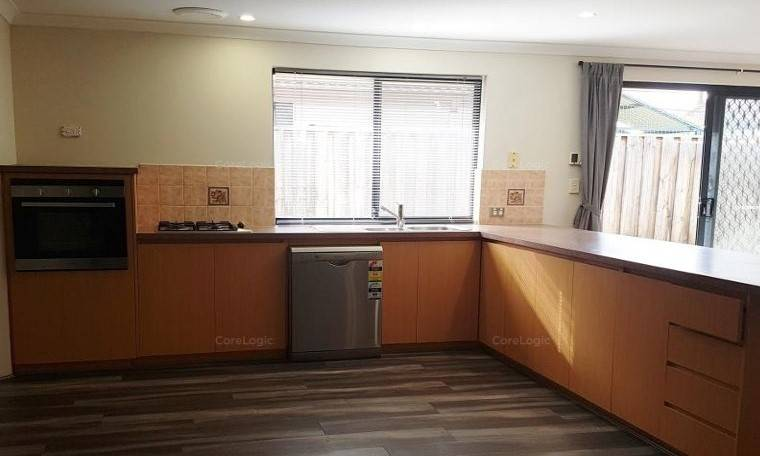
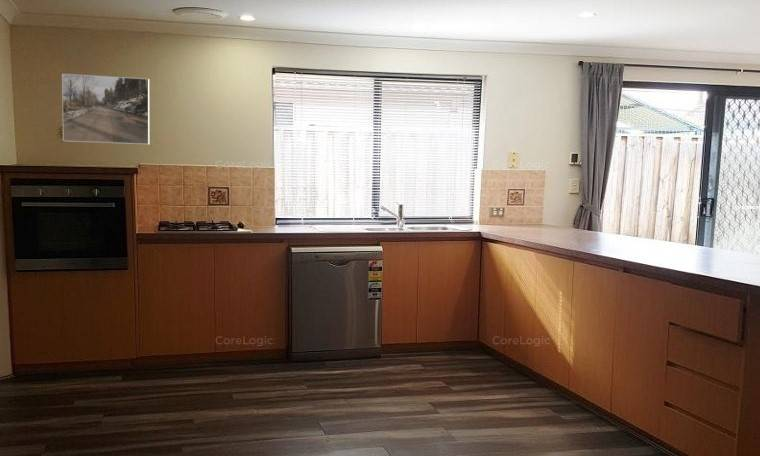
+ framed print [61,73,150,145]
